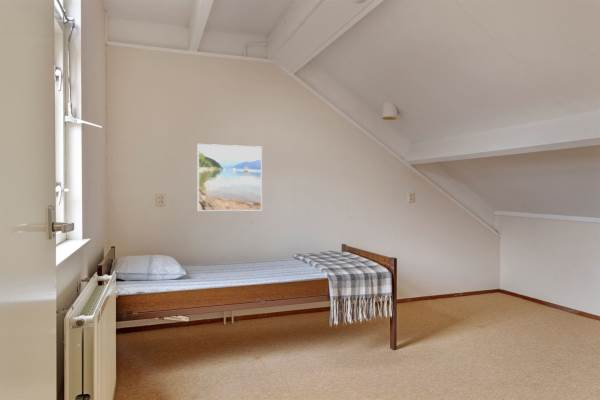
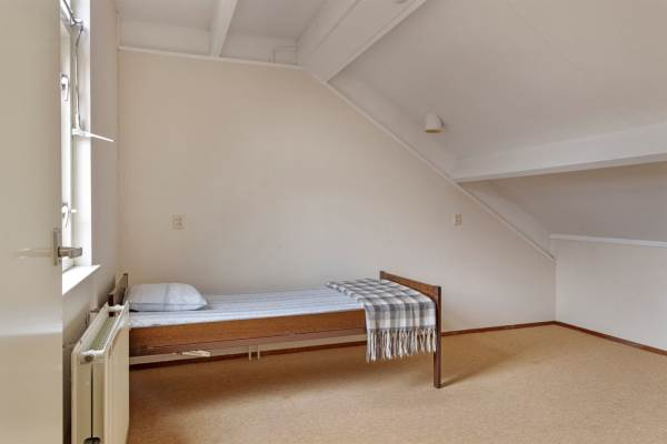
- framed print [196,143,263,212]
